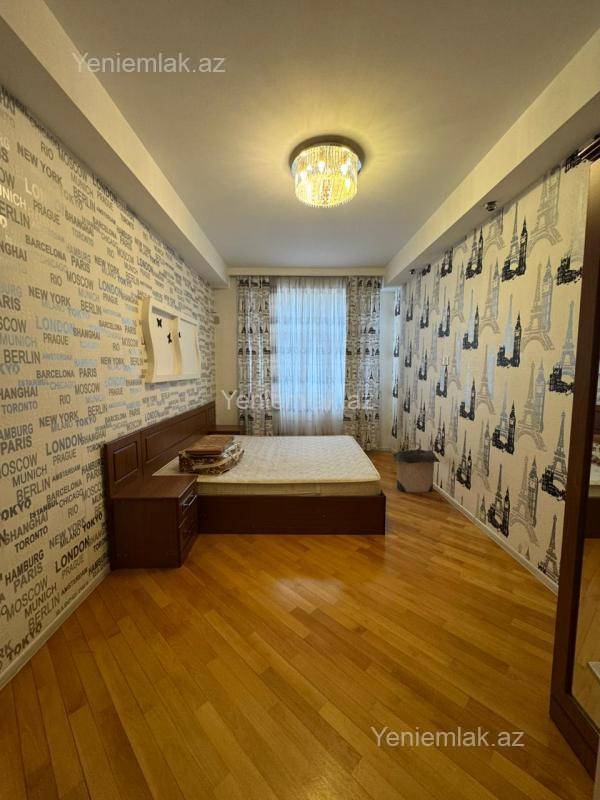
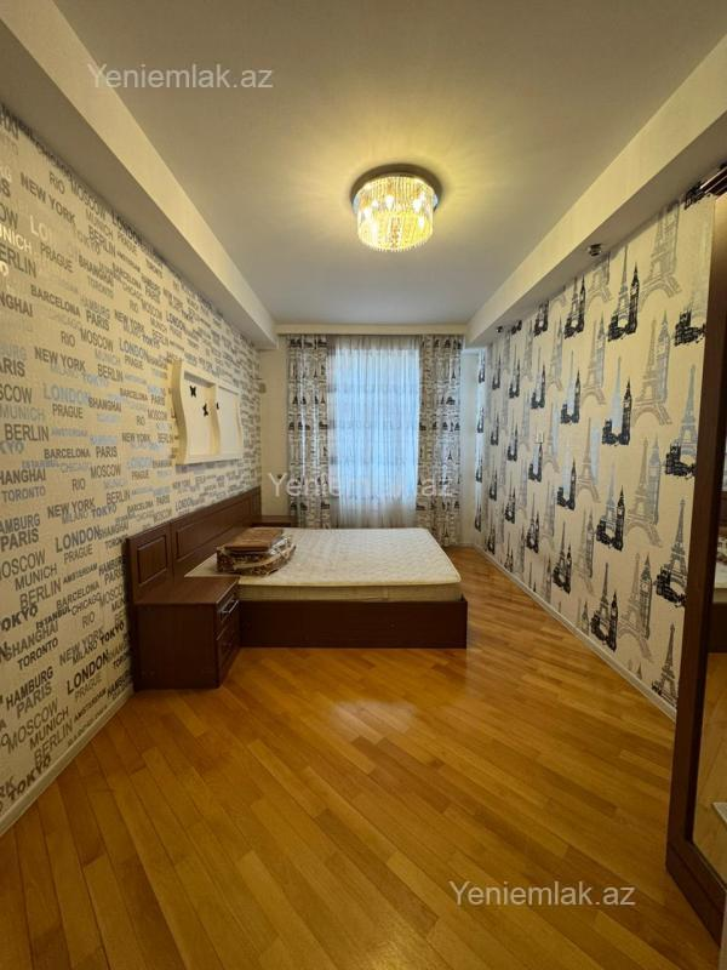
- laundry hamper [392,441,441,493]
